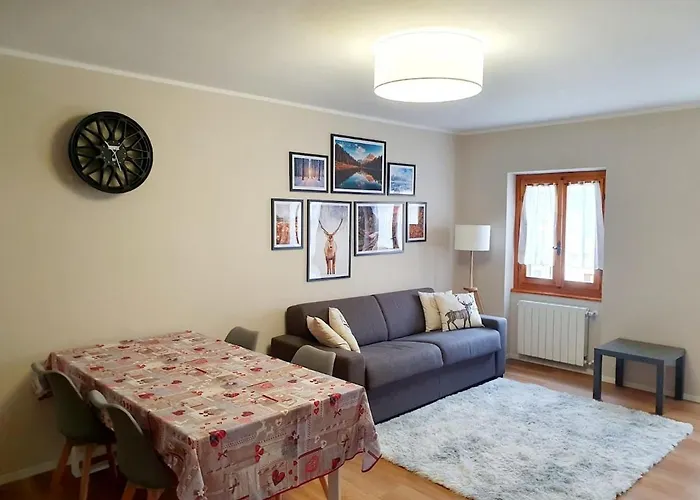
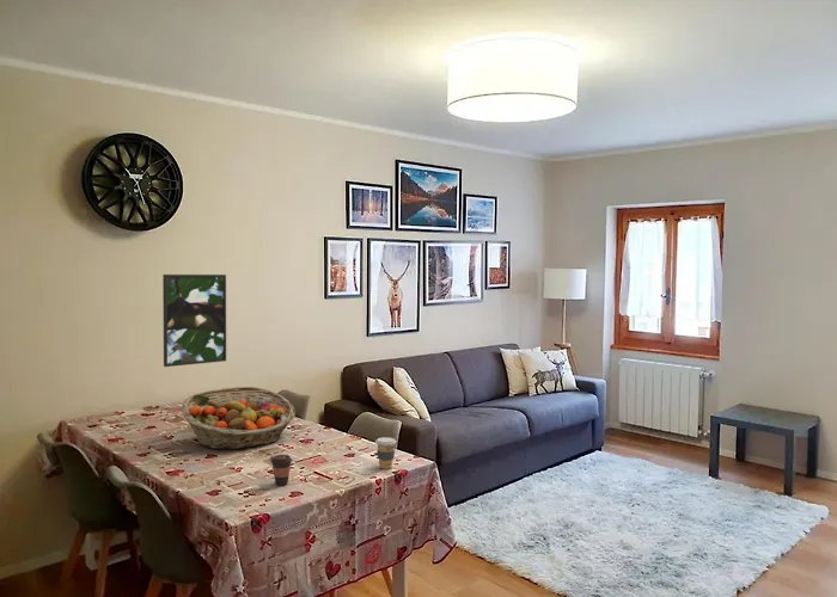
+ fruit basket [181,386,297,451]
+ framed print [161,273,227,368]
+ coffee cup [270,454,293,487]
+ coffee cup [374,436,397,470]
